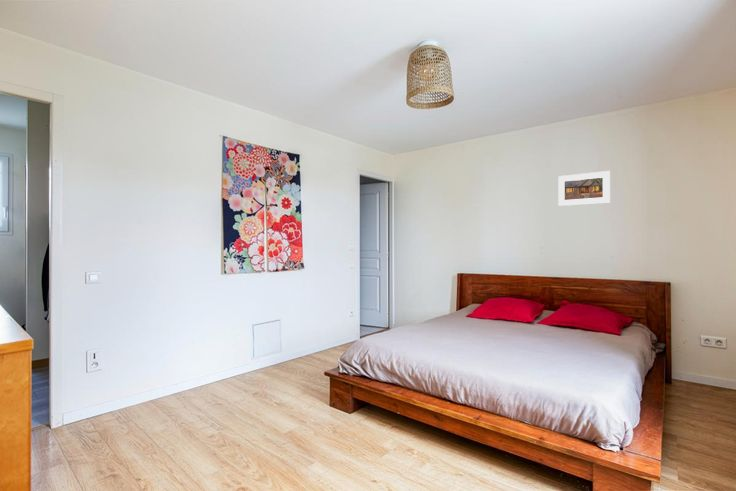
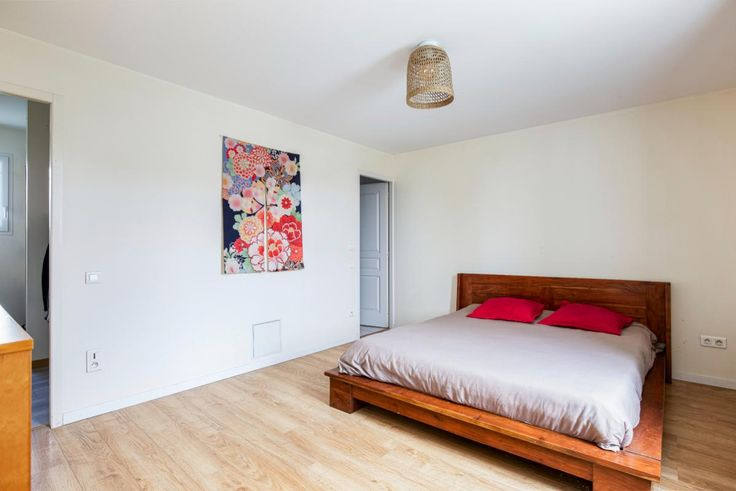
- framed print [557,170,611,207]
